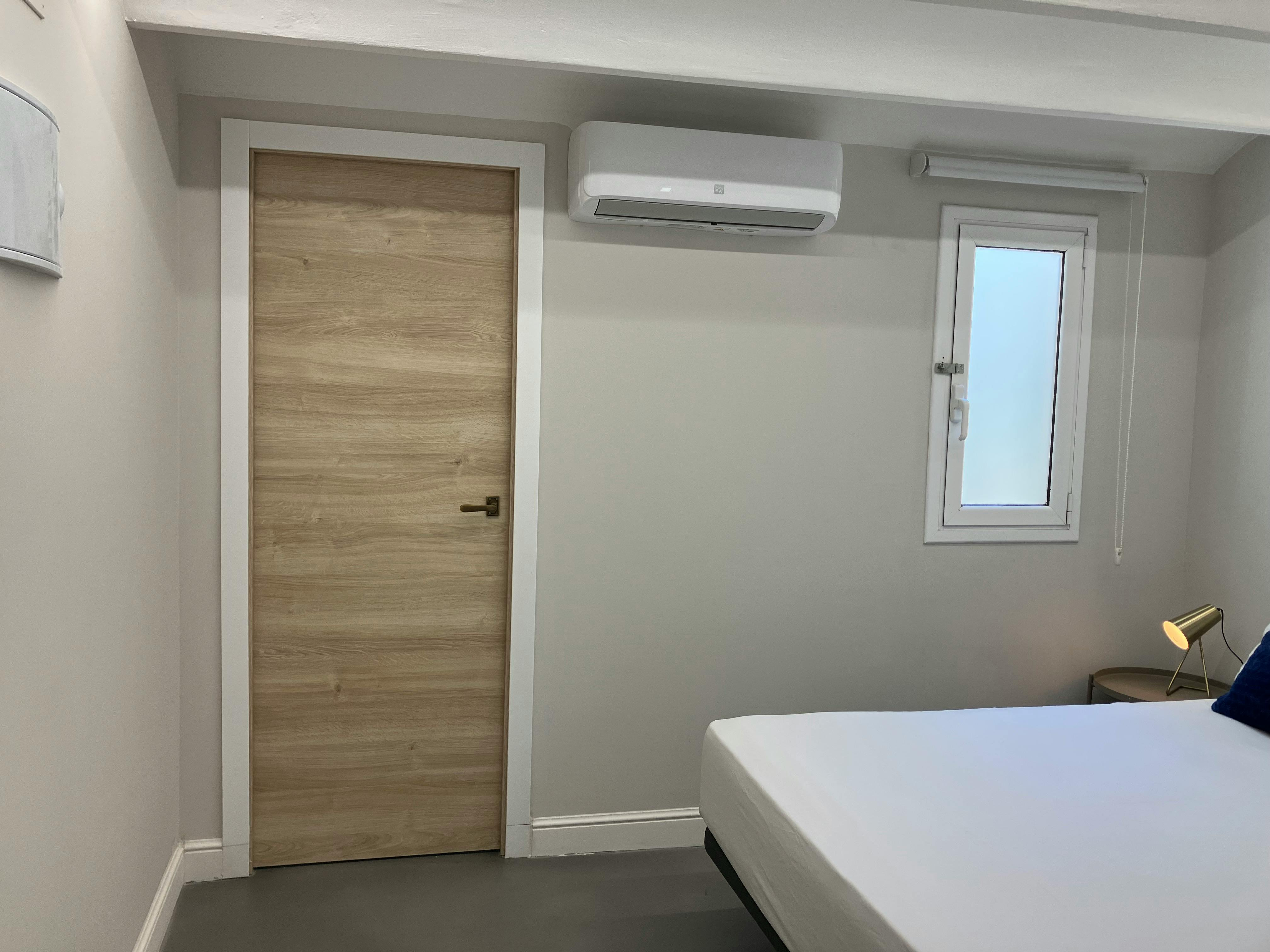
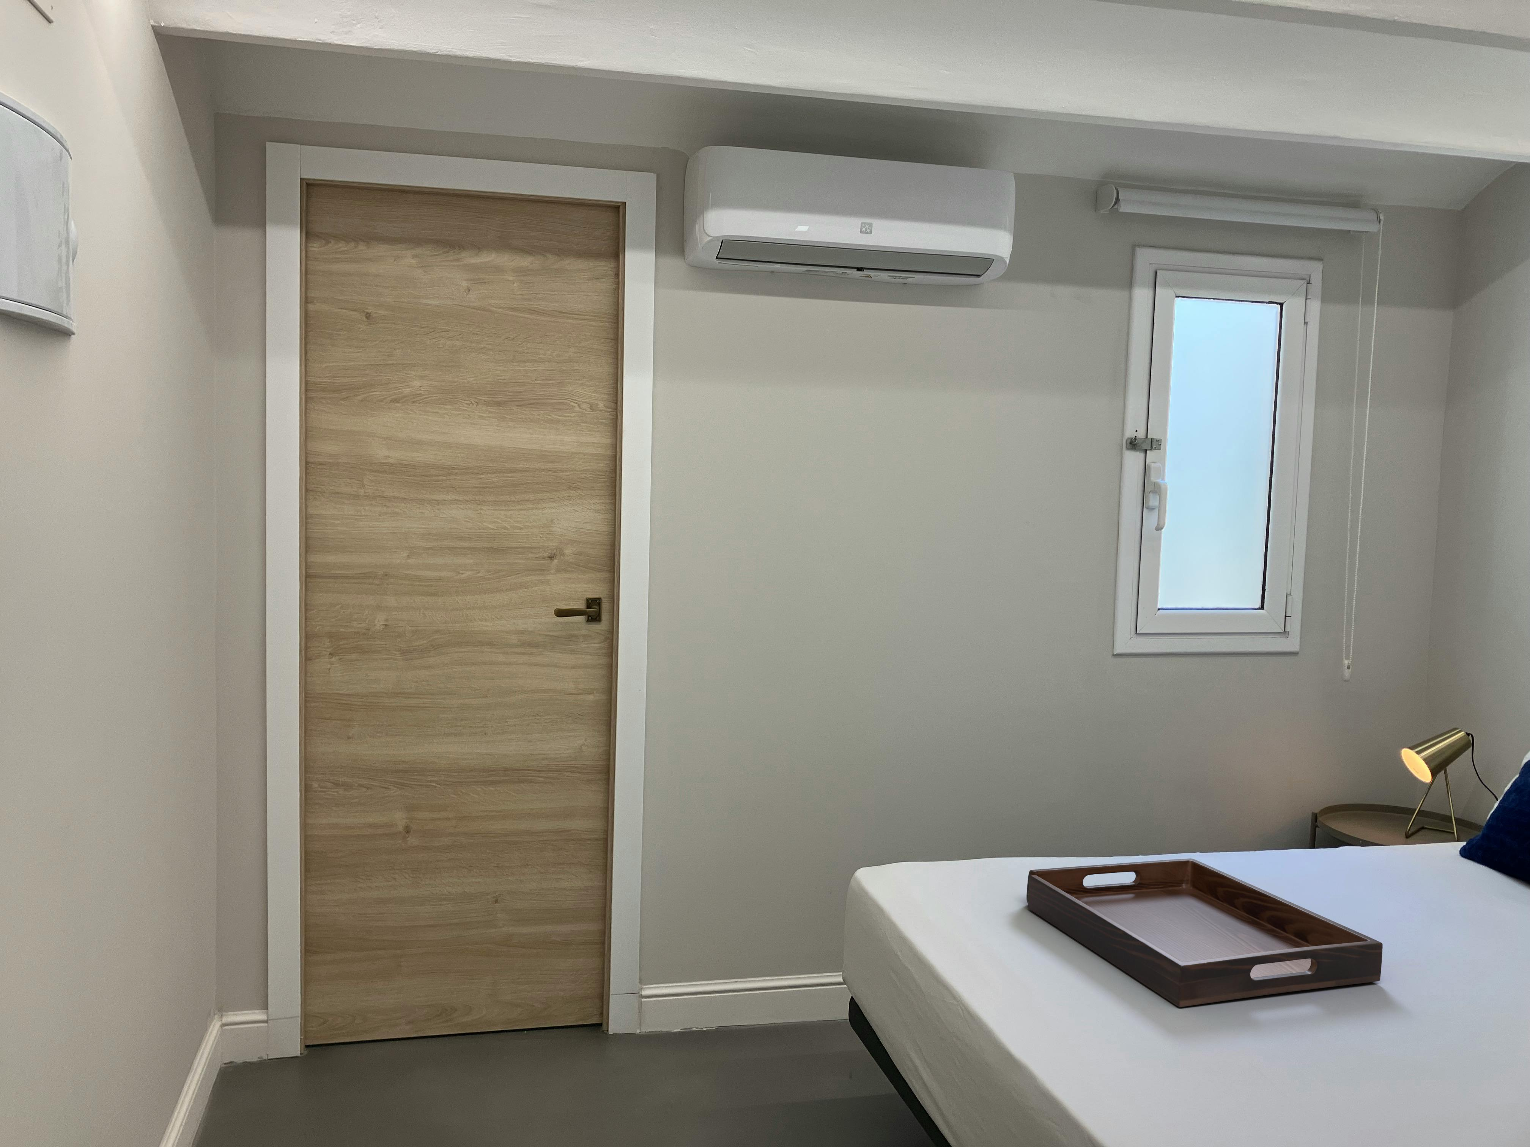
+ serving tray [1026,858,1383,1007]
